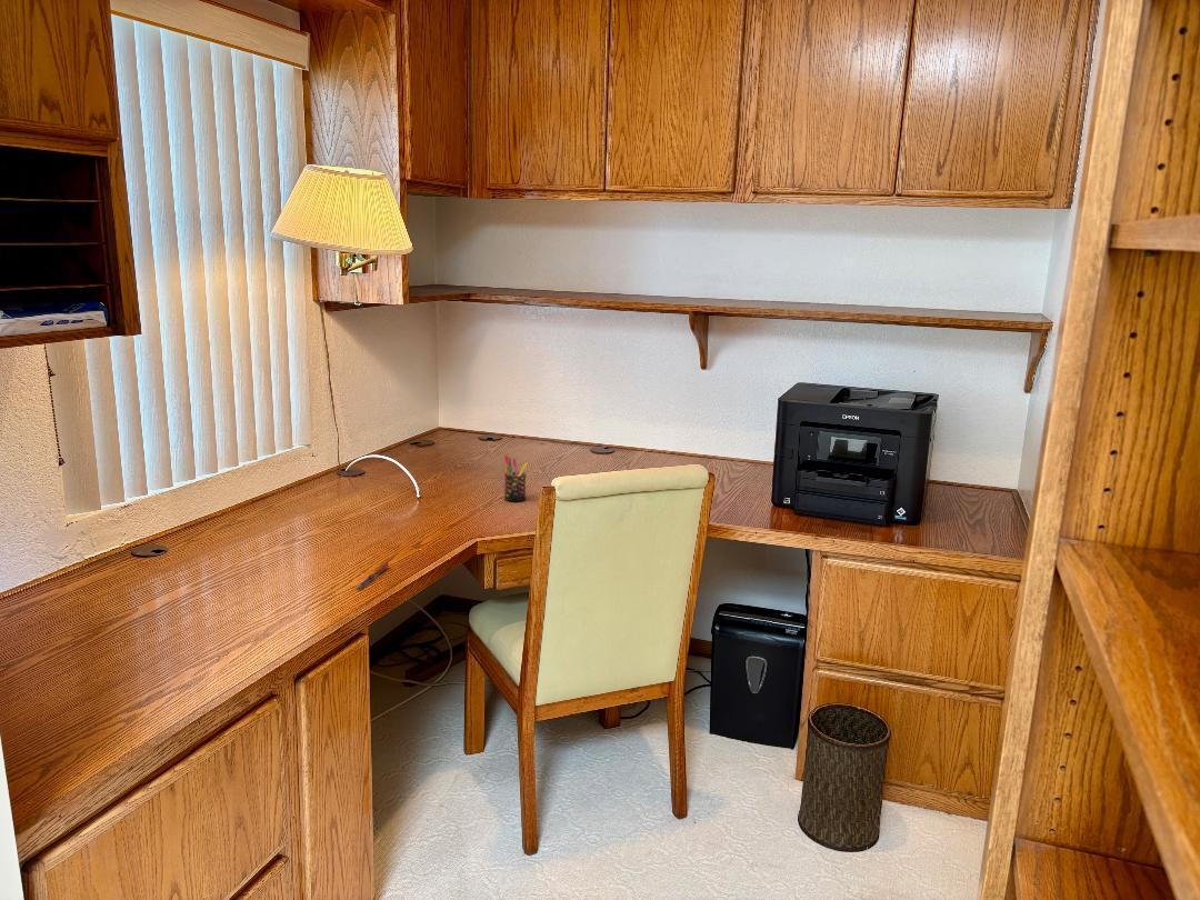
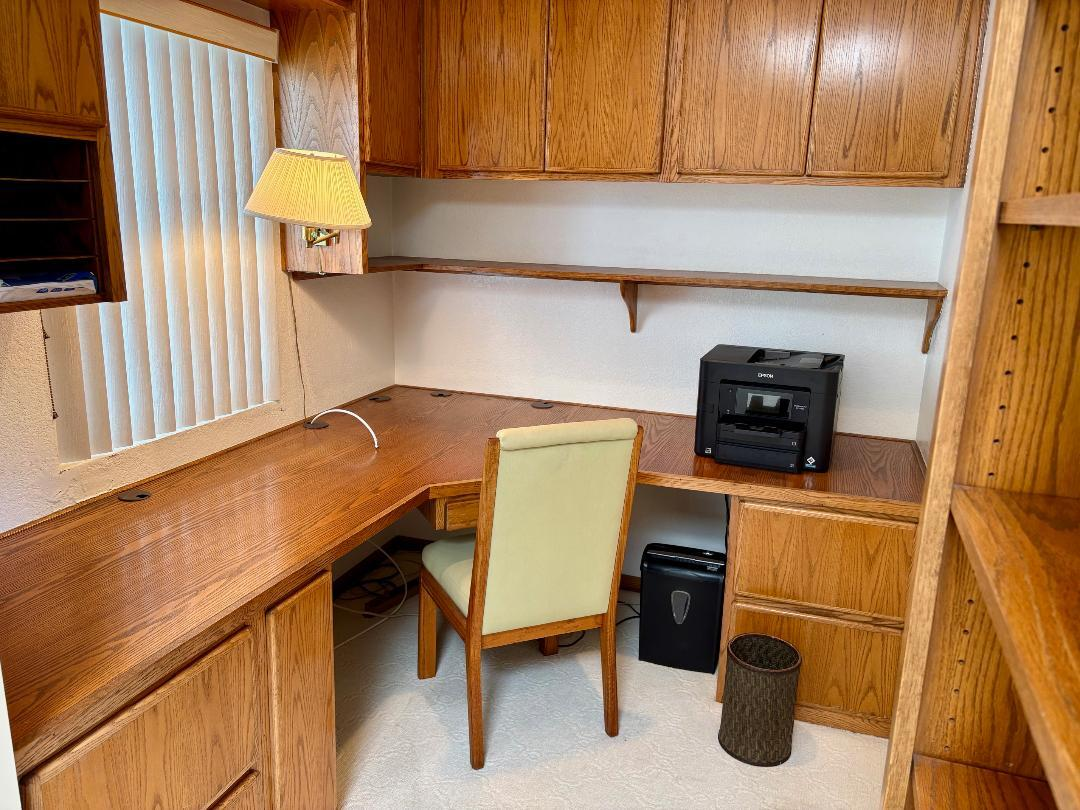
- pen holder [503,454,529,502]
- pen [354,562,391,589]
